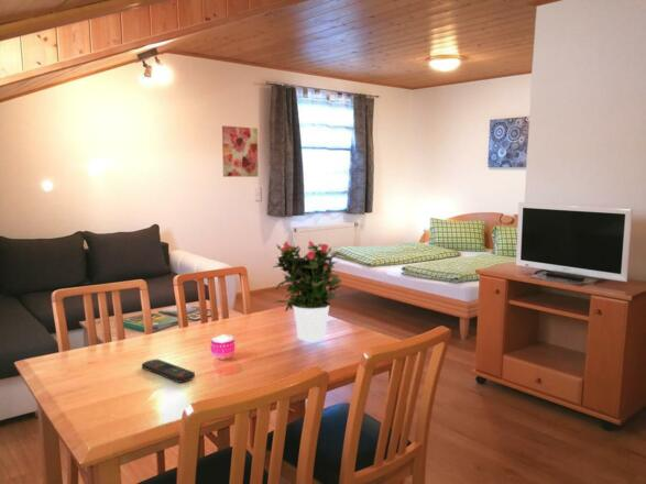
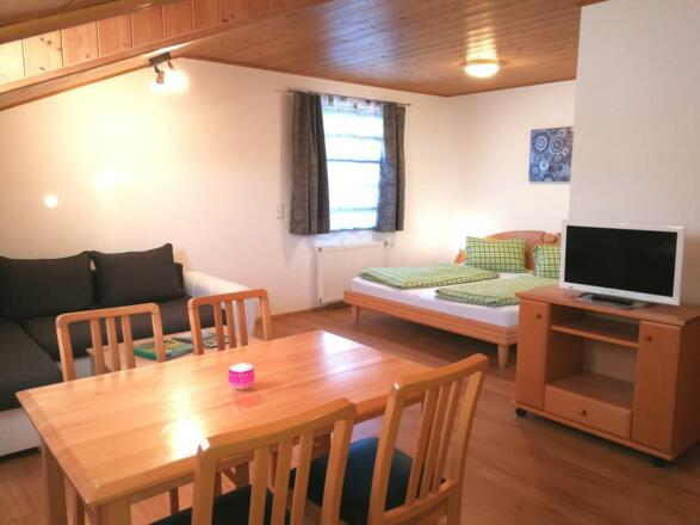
- potted flower [273,240,342,342]
- remote control [141,359,196,384]
- wall art [221,124,260,178]
